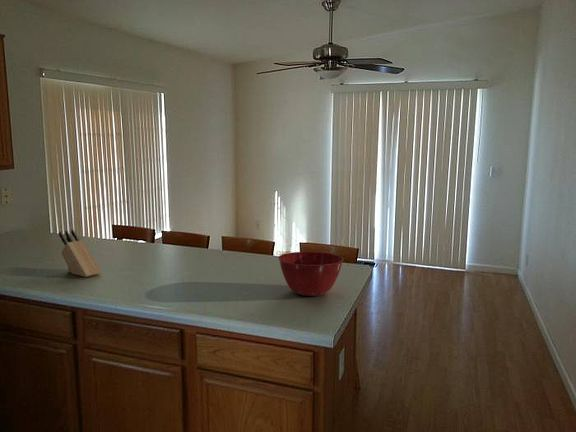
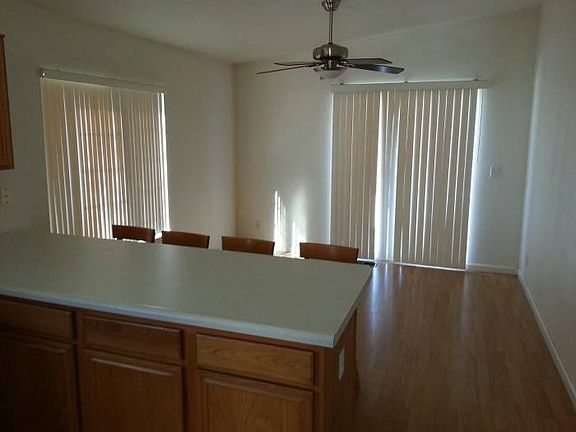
- mixing bowl [277,251,344,297]
- knife block [58,228,102,278]
